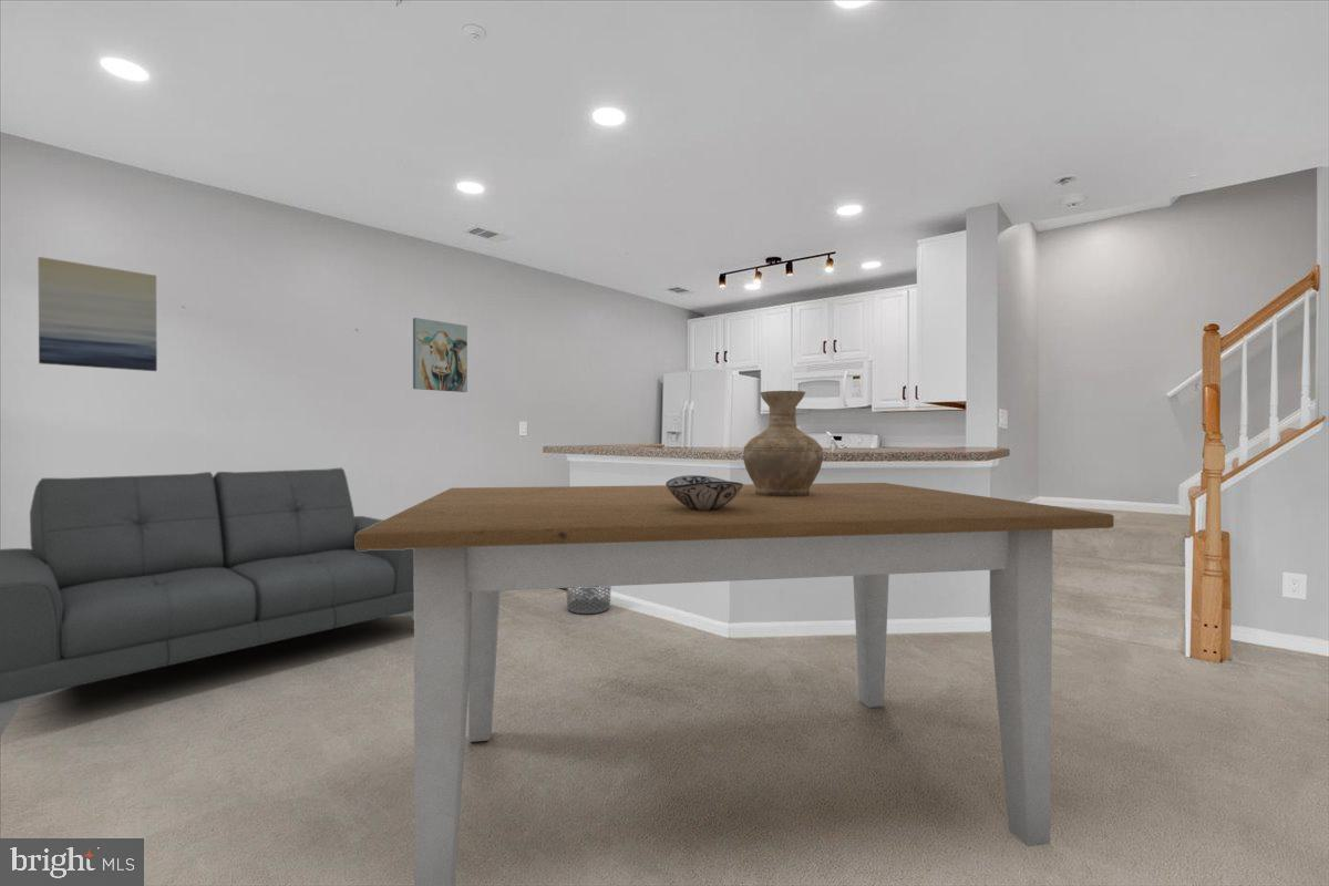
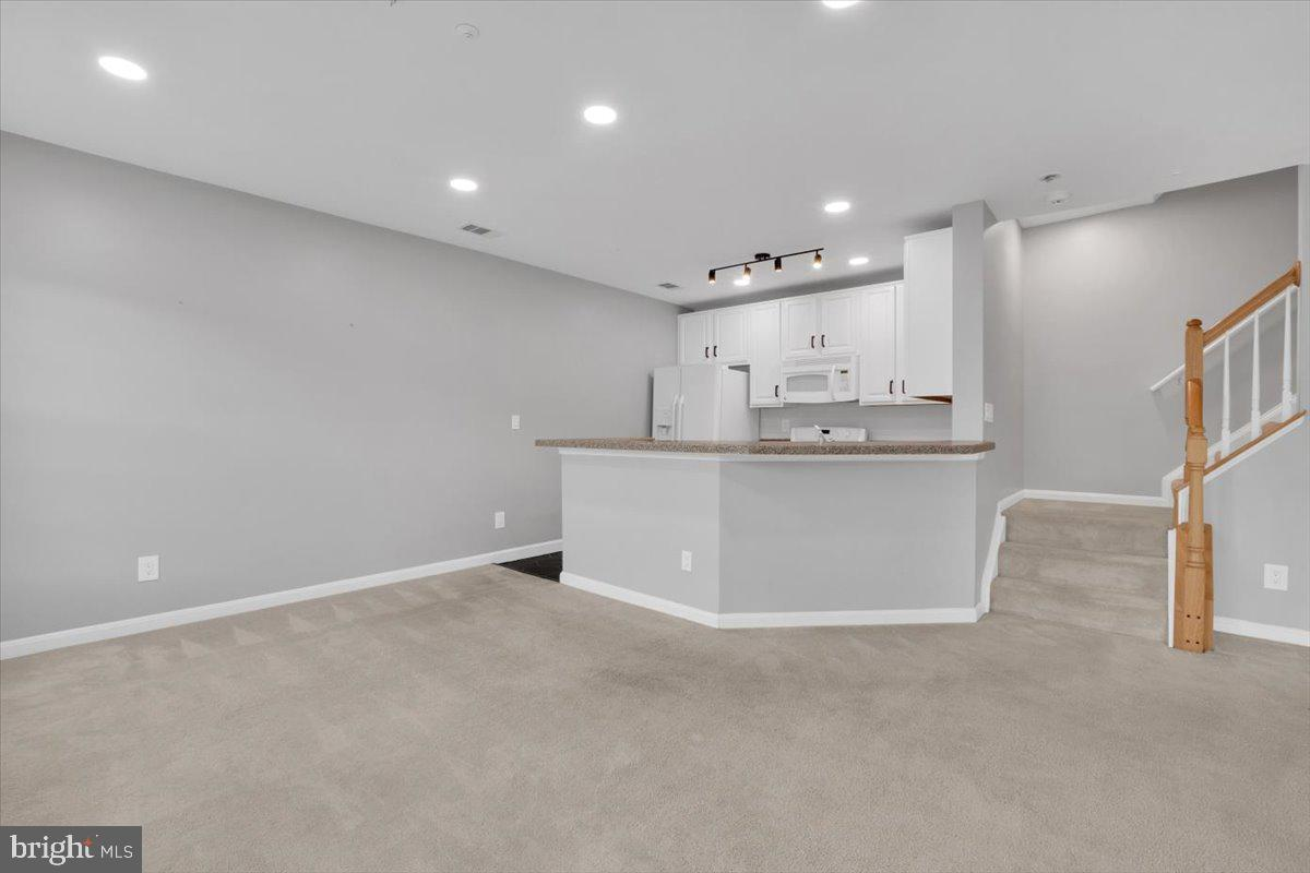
- waste bin [565,586,612,615]
- decorative bowl [664,474,744,511]
- wall art [412,317,468,393]
- wall art [38,256,158,372]
- vase [742,390,824,496]
- sofa [0,467,414,738]
- table [356,482,1115,886]
